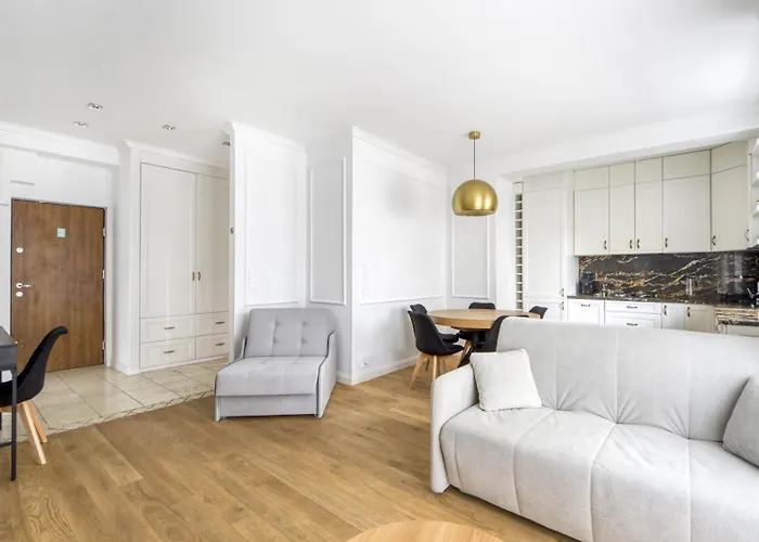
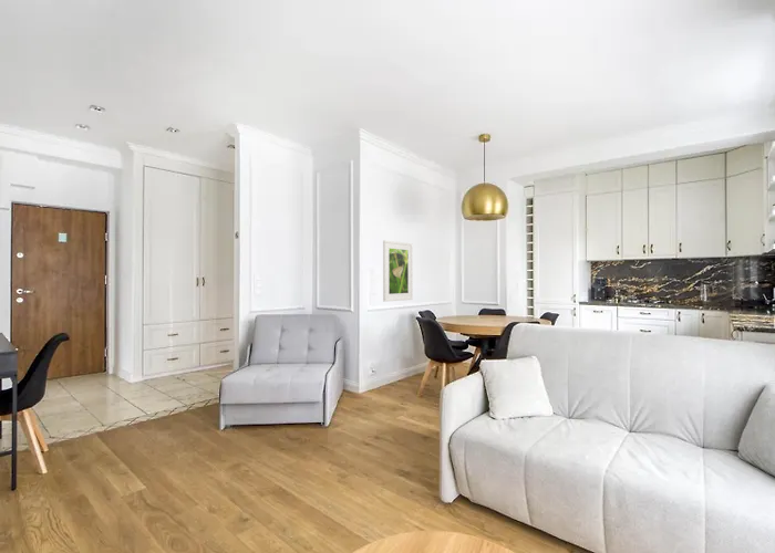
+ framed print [382,239,414,303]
